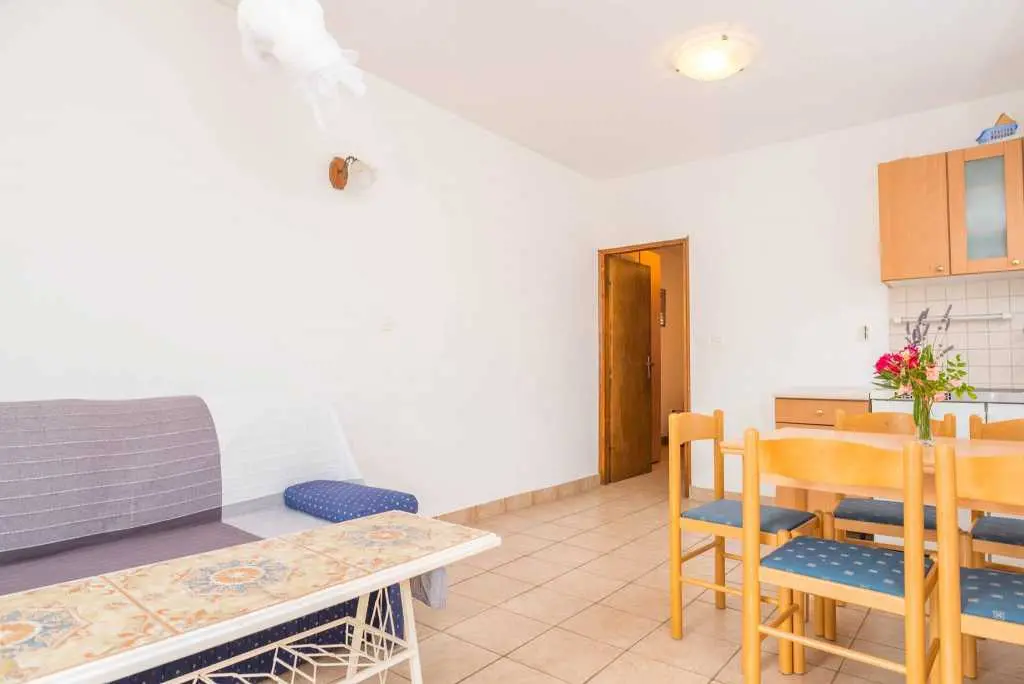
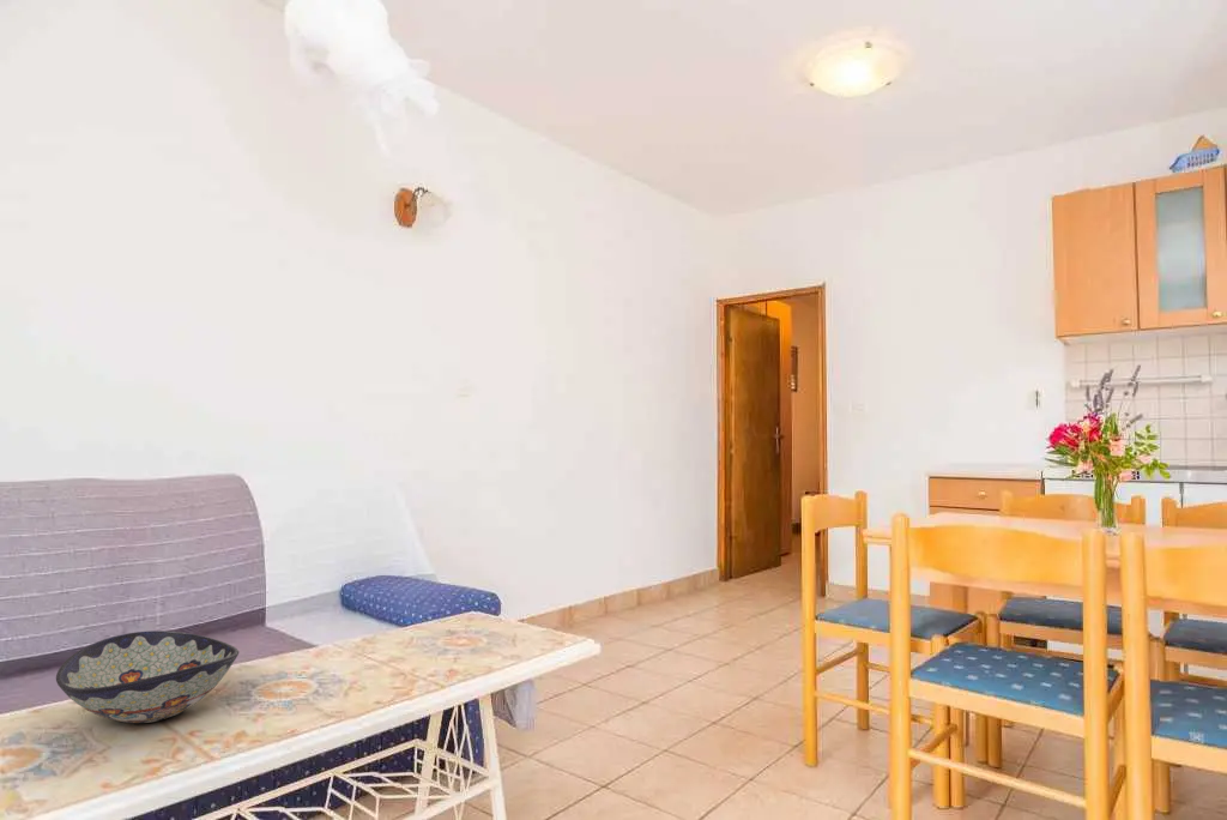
+ decorative bowl [55,629,240,724]
